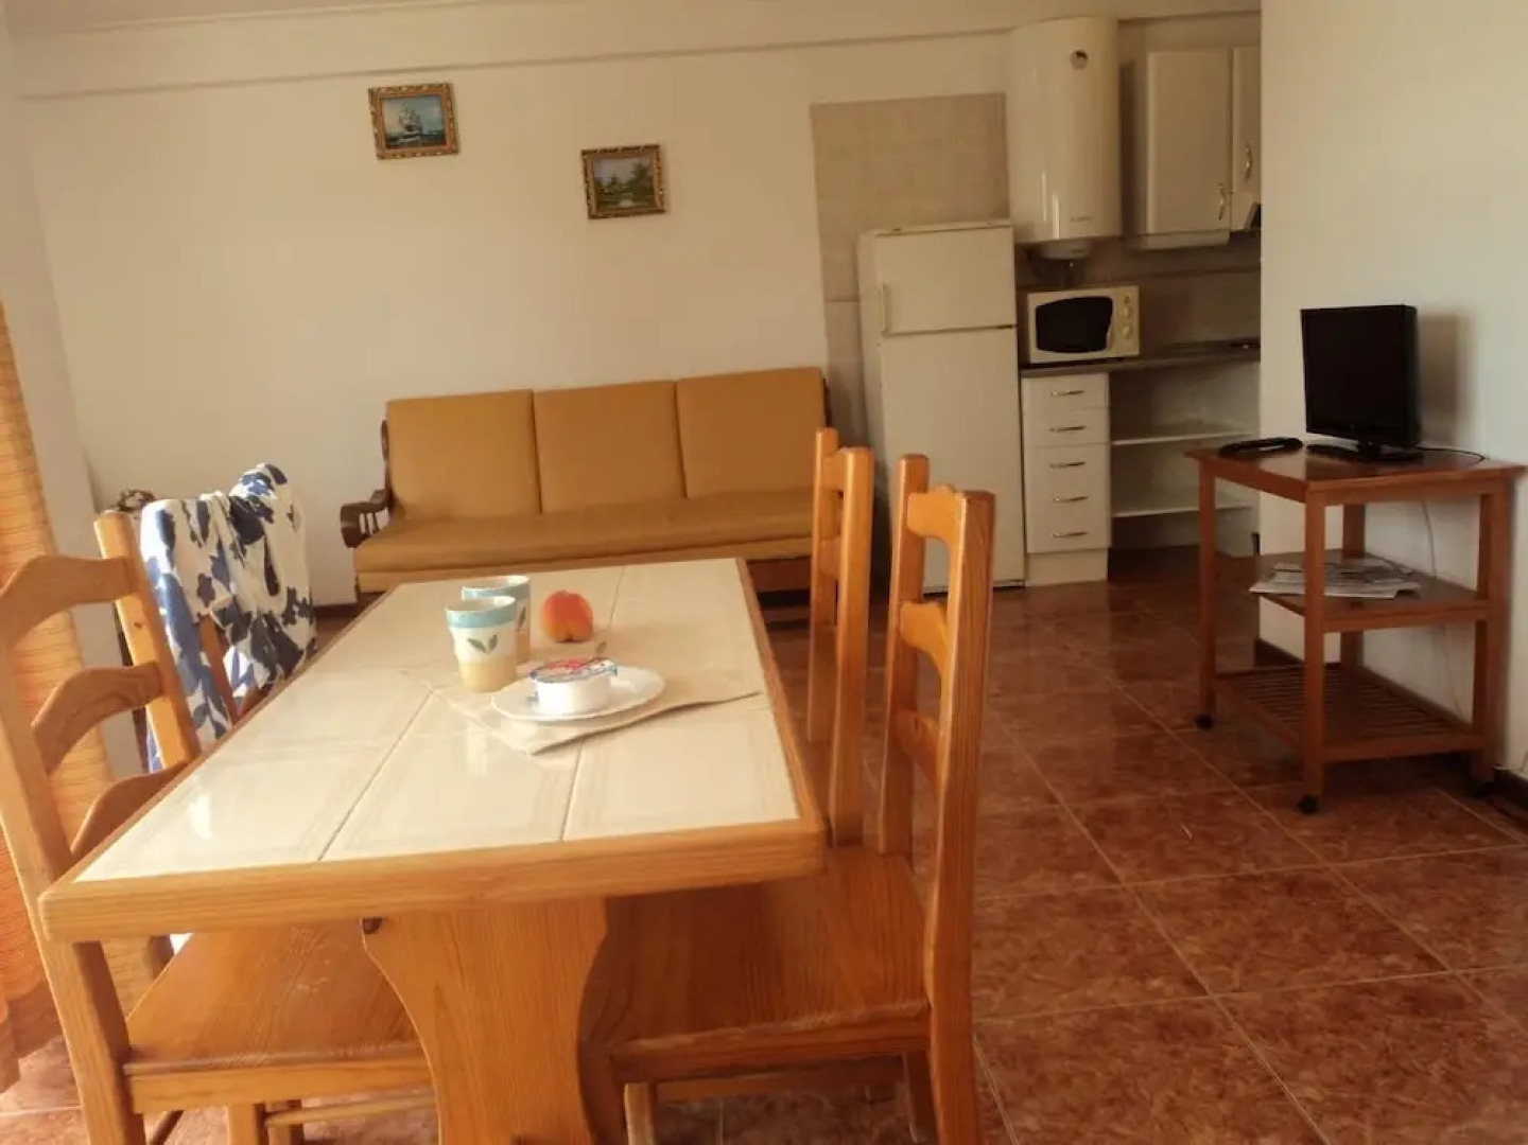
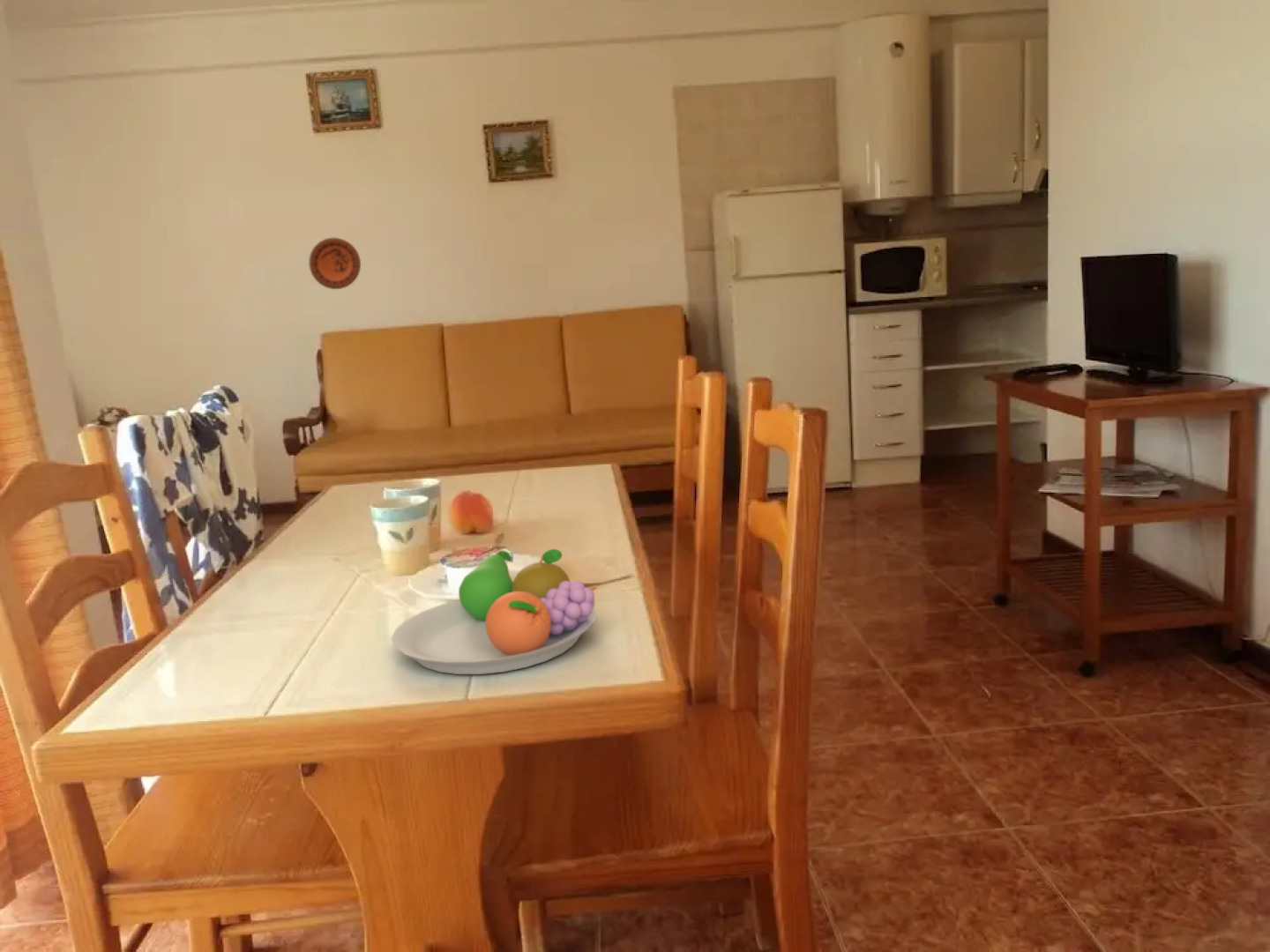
+ decorative plate [309,237,362,290]
+ fruit bowl [391,548,597,675]
